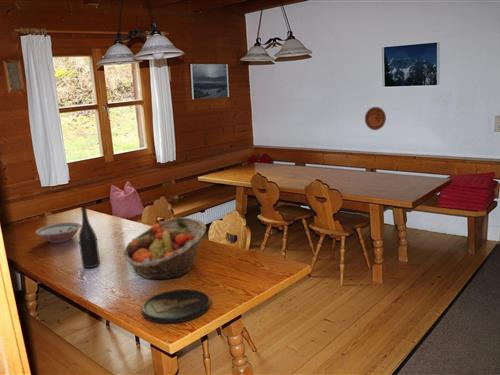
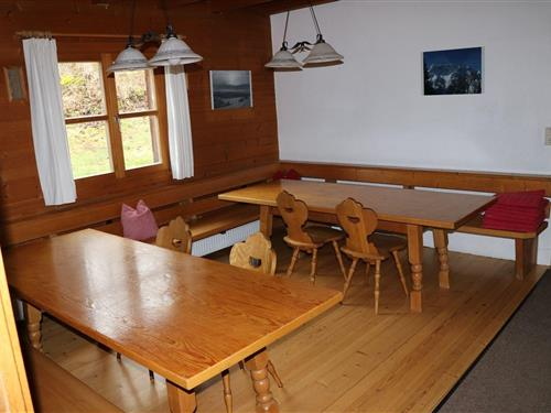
- wine bottle [78,205,101,269]
- decorative plate [364,106,387,131]
- fruit basket [122,216,207,280]
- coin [140,288,211,324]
- bowl [35,221,82,244]
